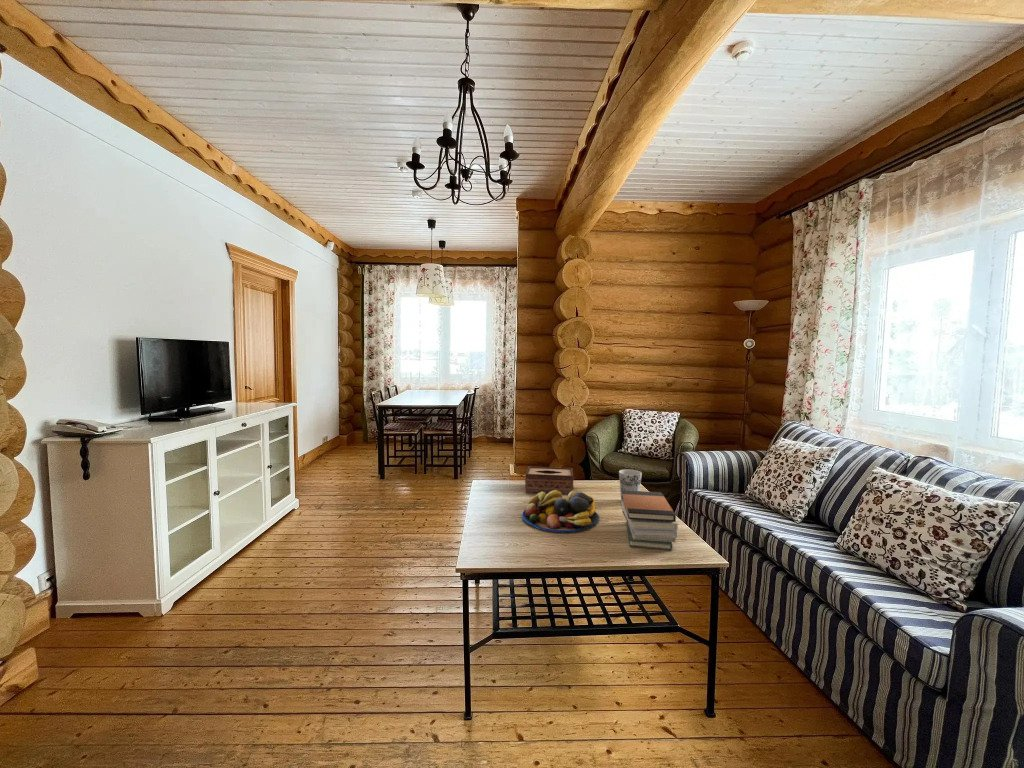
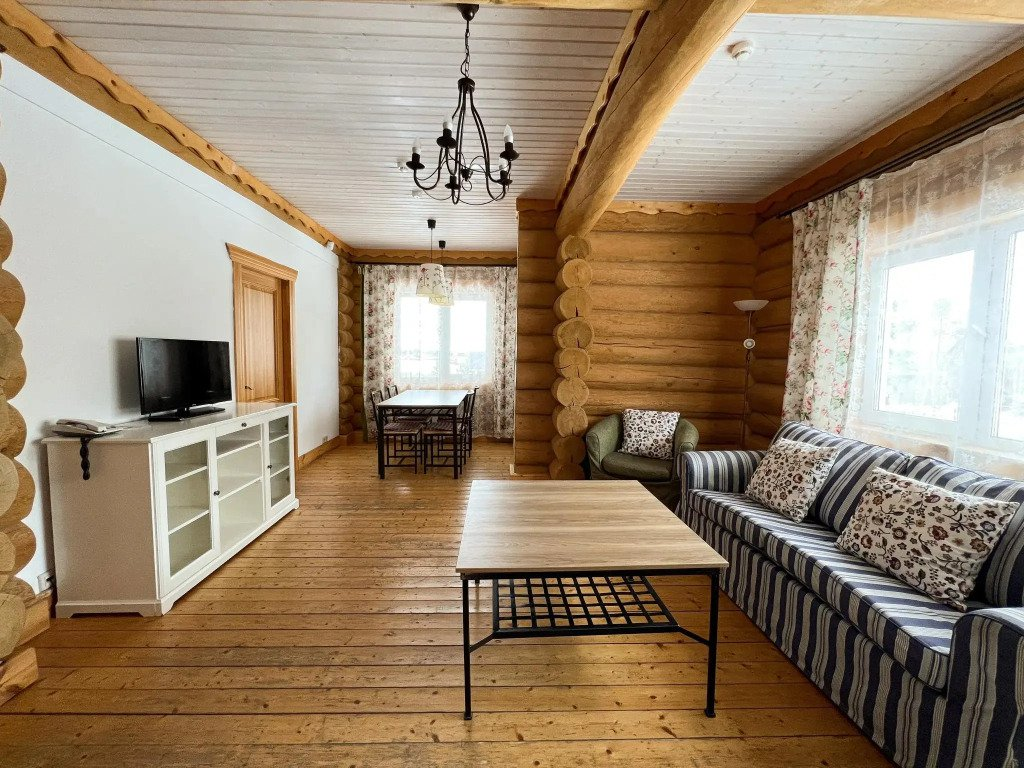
- tissue box [524,466,574,496]
- fruit bowl [521,490,600,534]
- book stack [620,490,679,551]
- cup [618,468,643,501]
